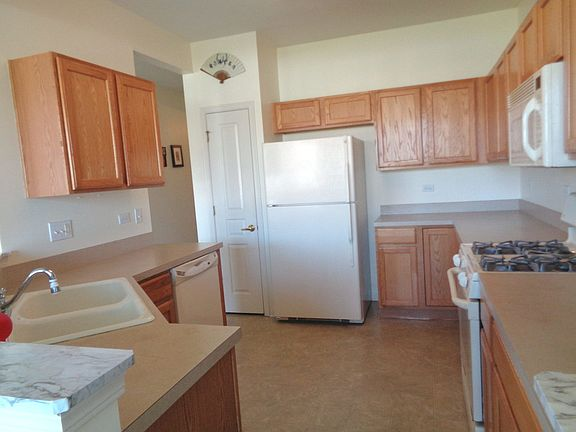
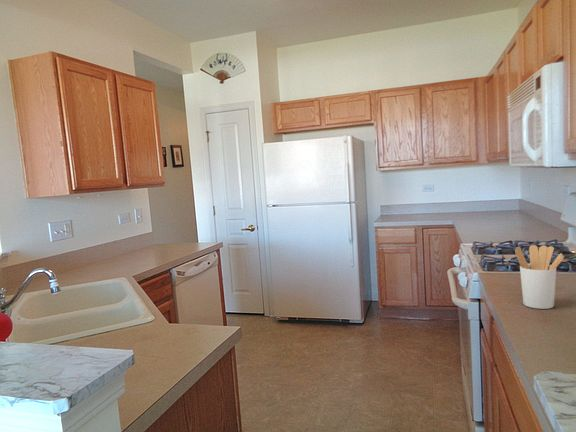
+ utensil holder [514,244,565,310]
